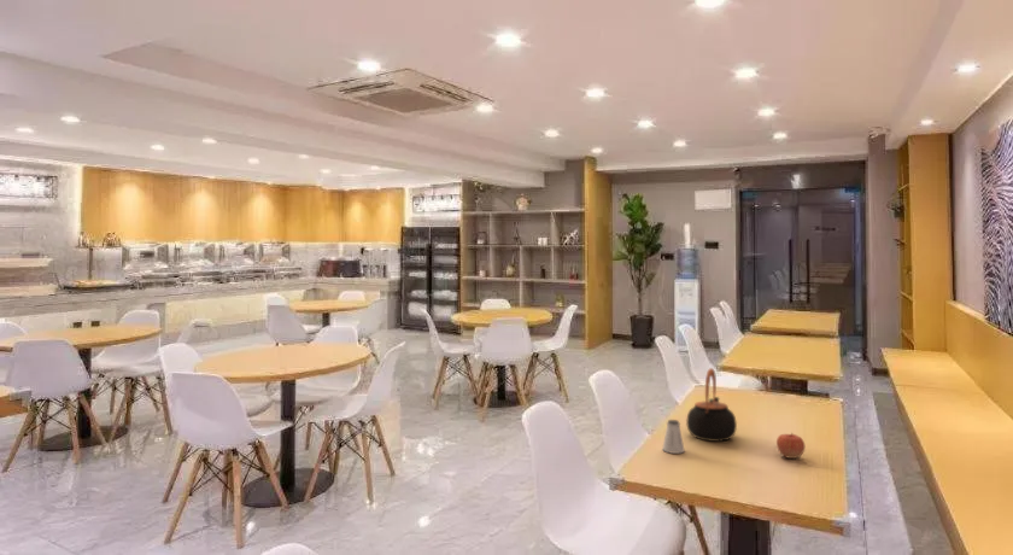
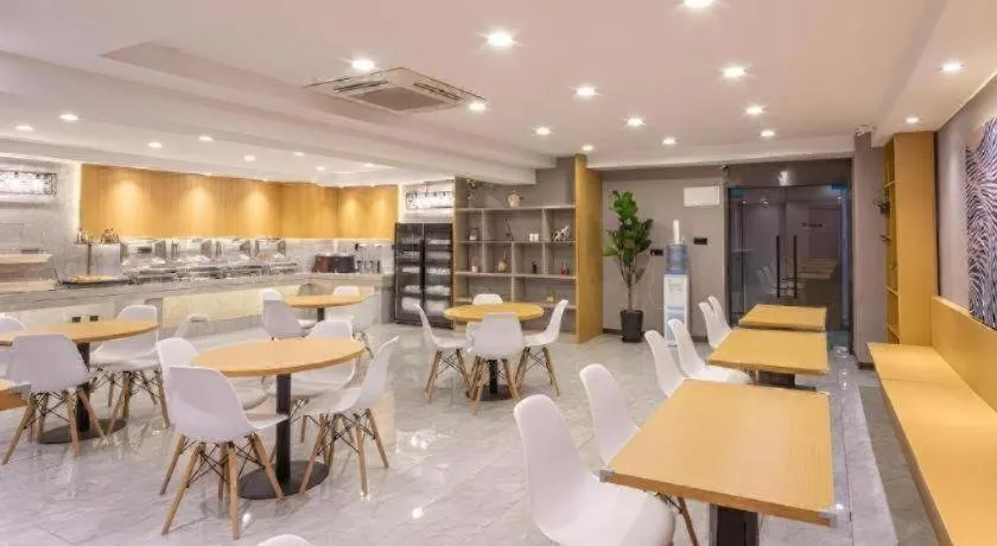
- saltshaker [661,419,686,455]
- teapot [685,367,738,443]
- apple [775,432,806,460]
